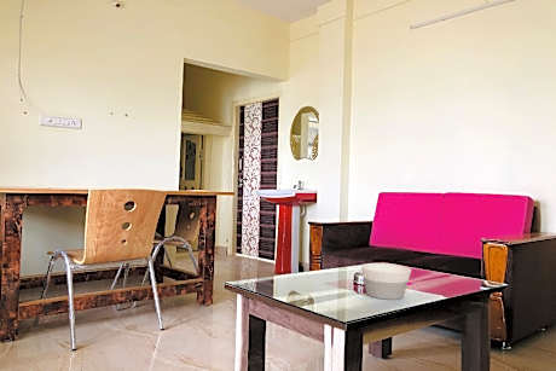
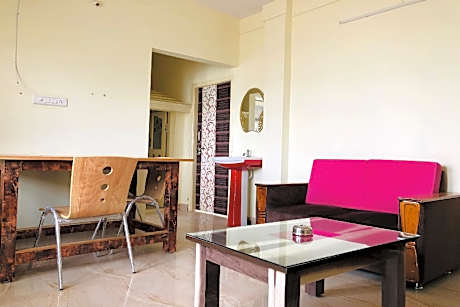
- bowl [360,262,412,301]
